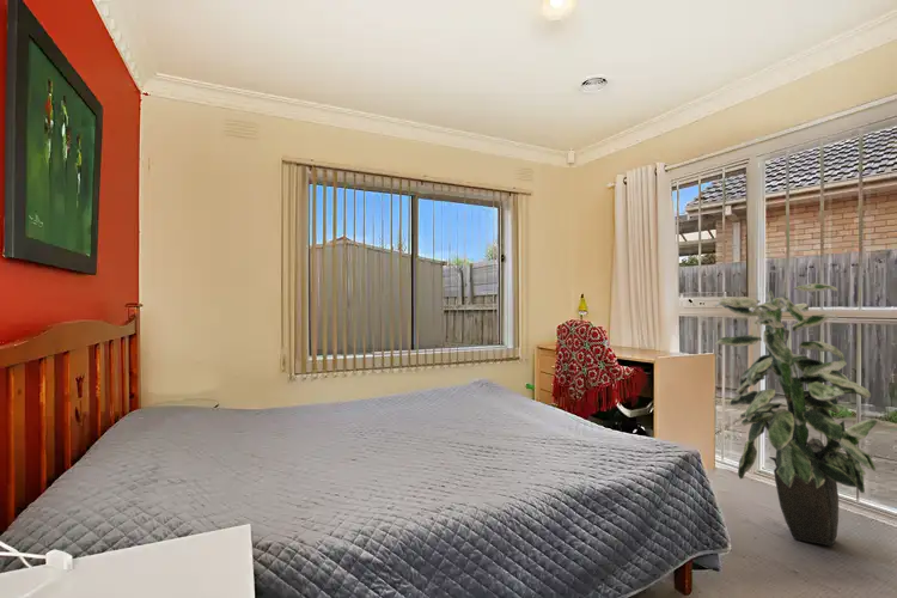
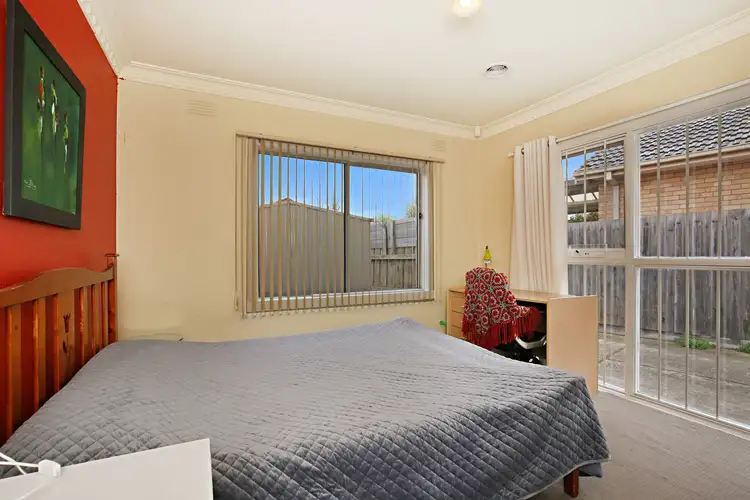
- indoor plant [714,282,879,547]
